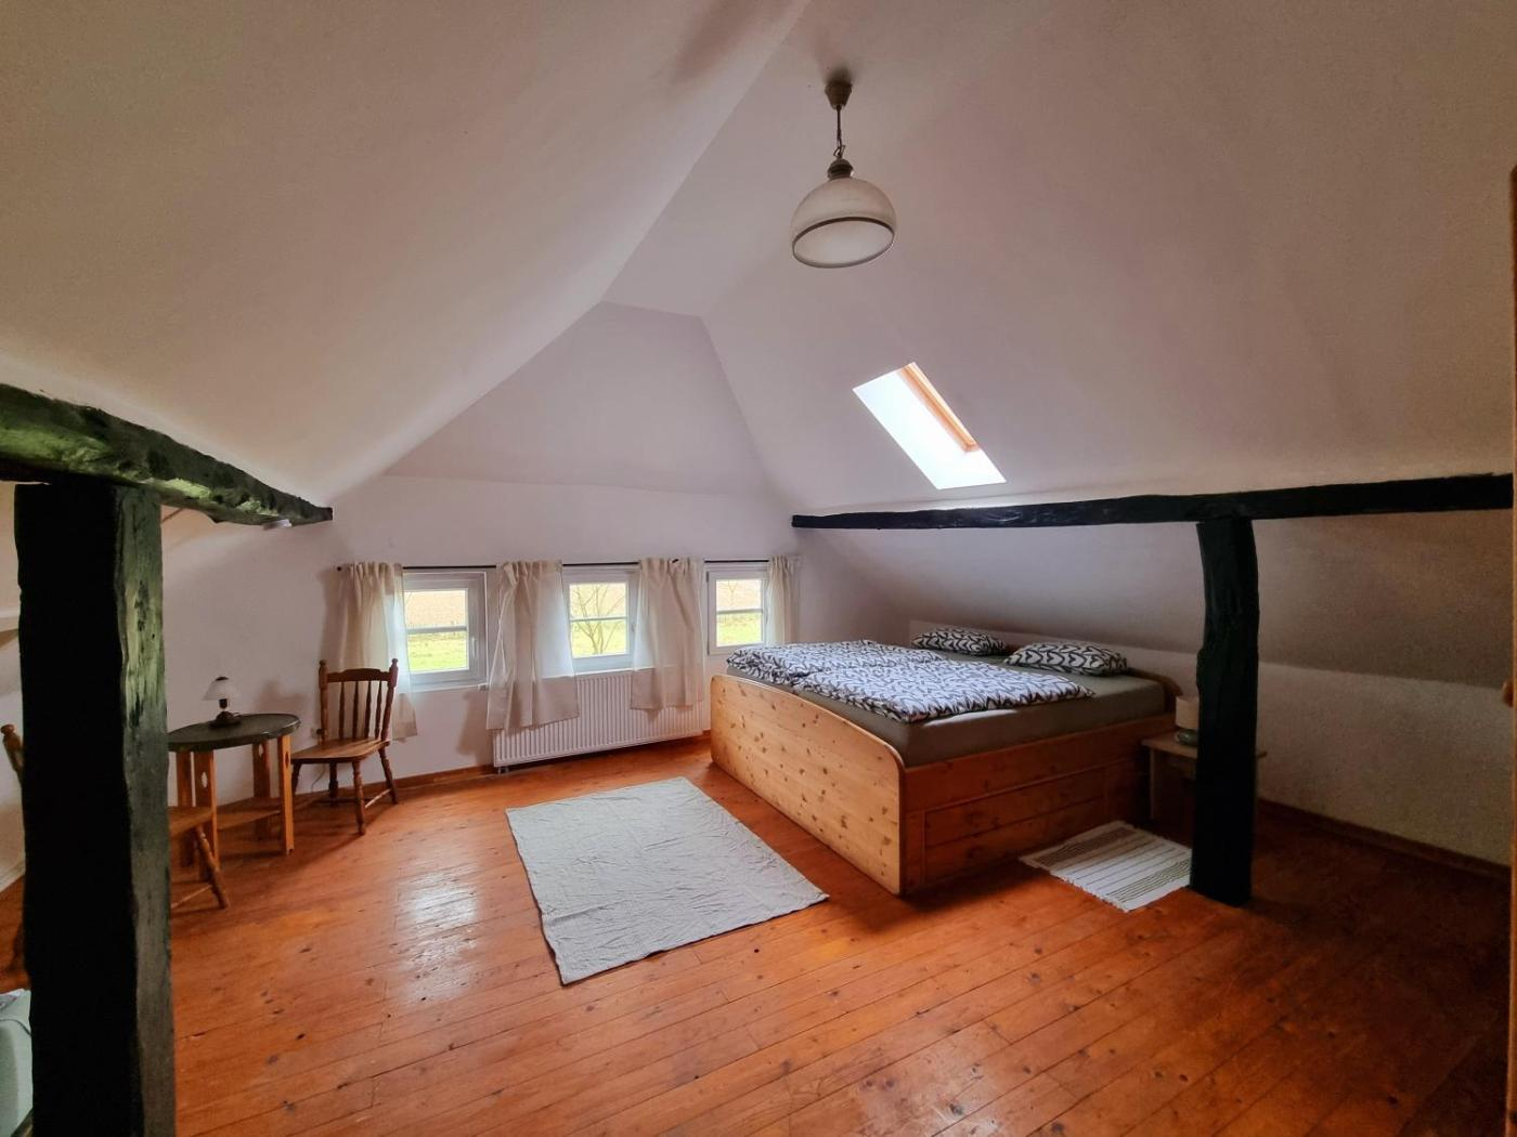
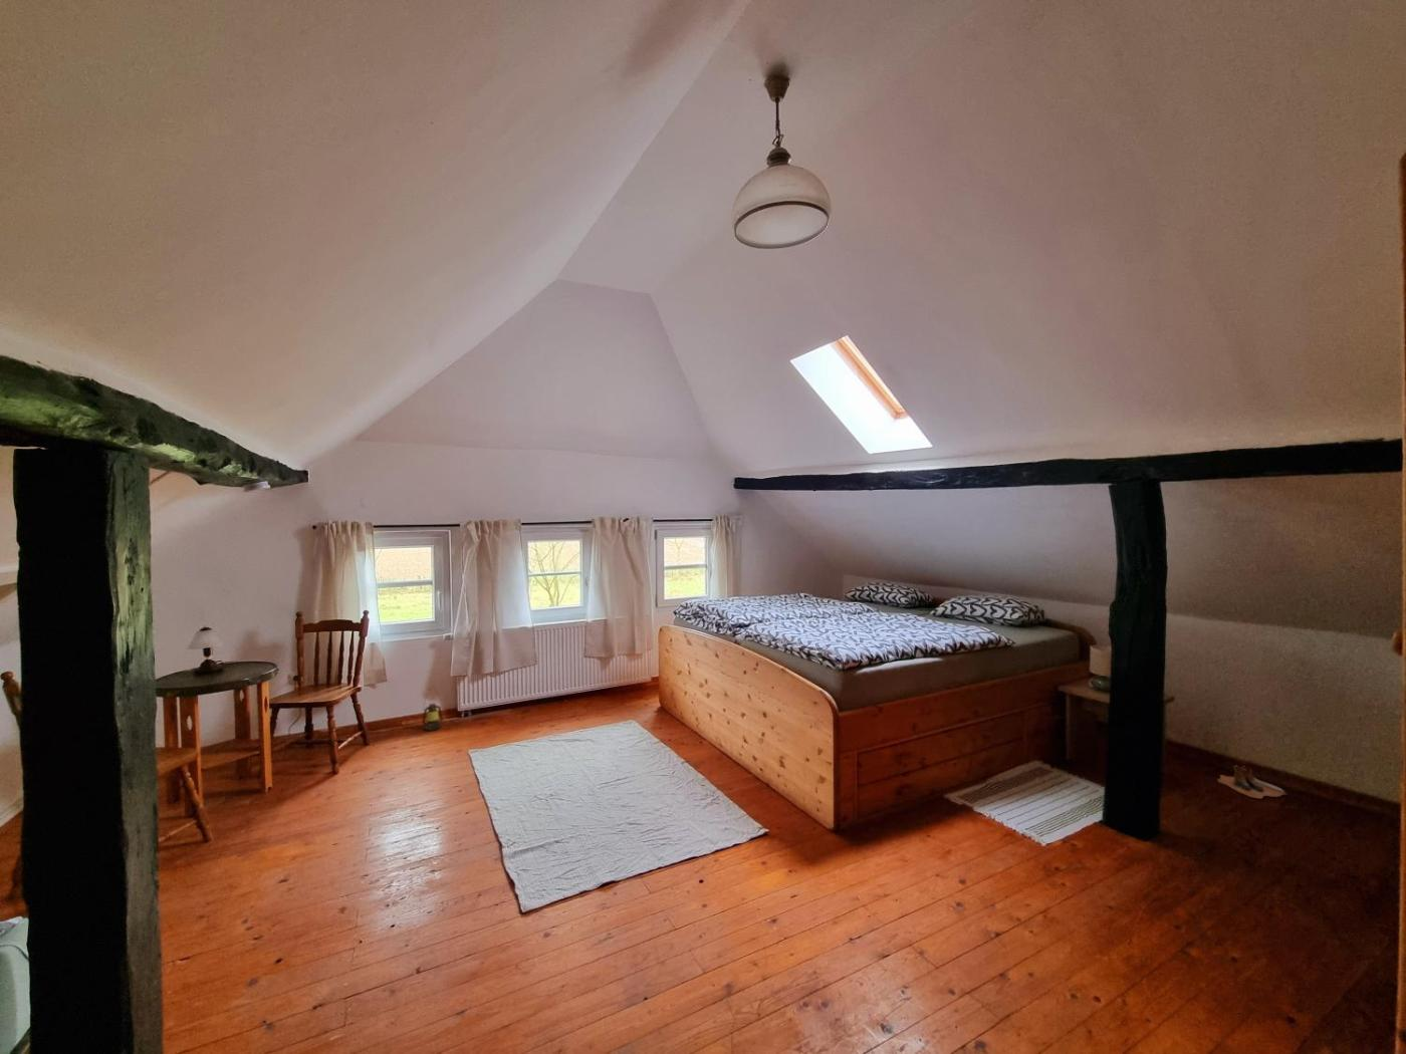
+ boots [1217,765,1288,799]
+ lantern [421,685,444,732]
